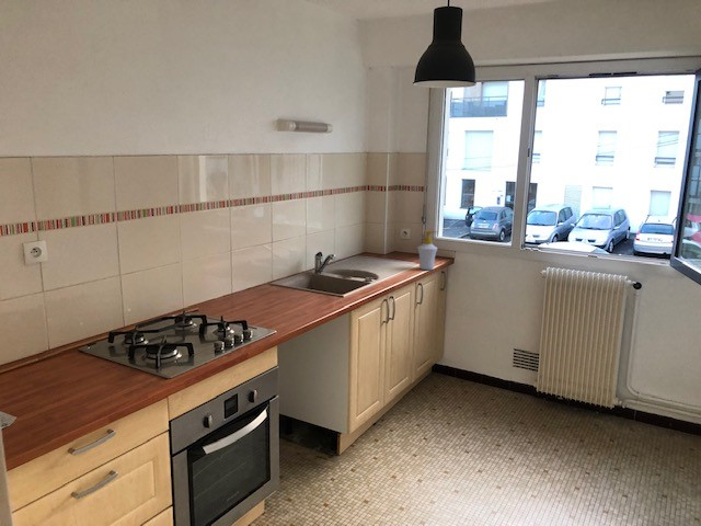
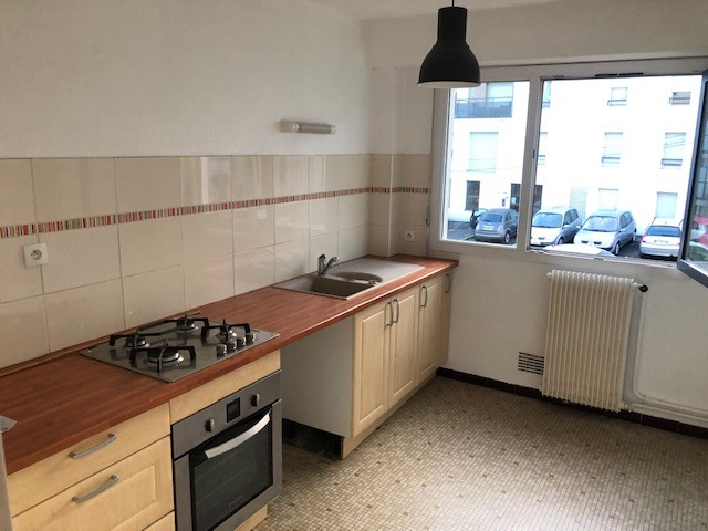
- soap bottle [416,229,438,271]
